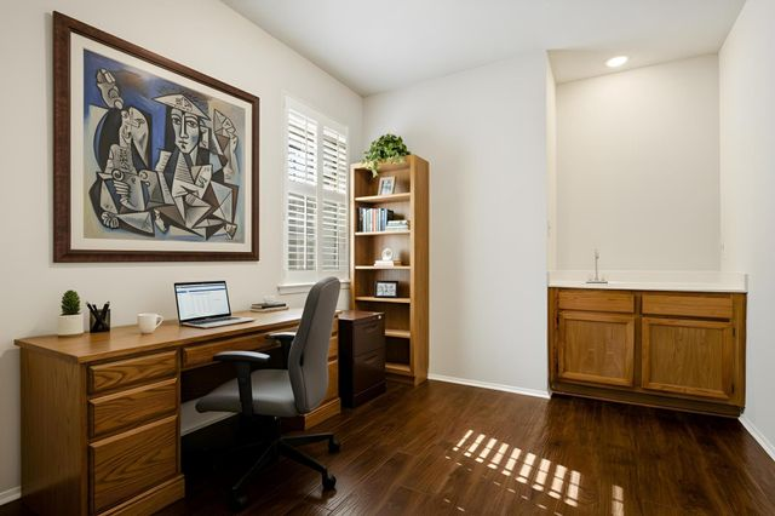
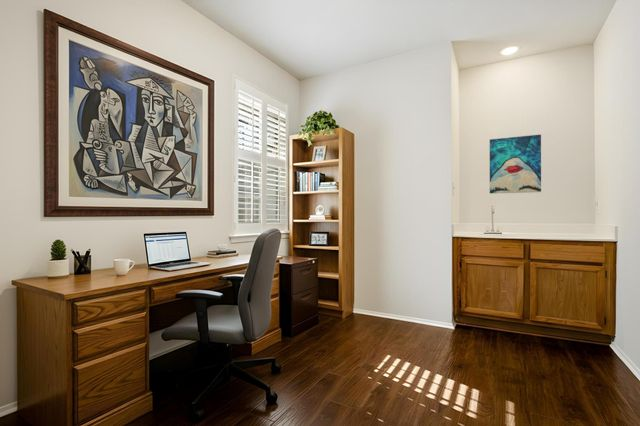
+ wall art [489,134,542,194]
